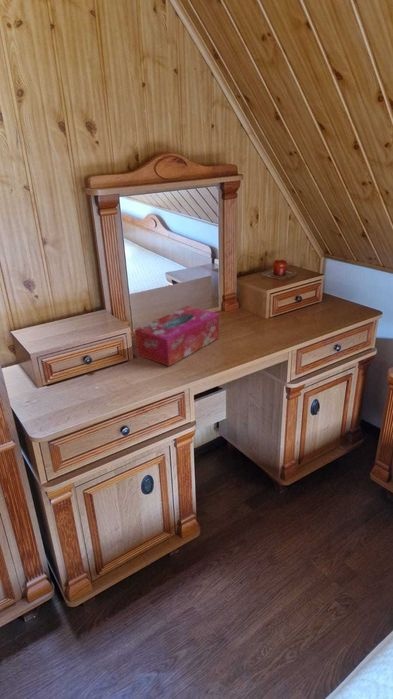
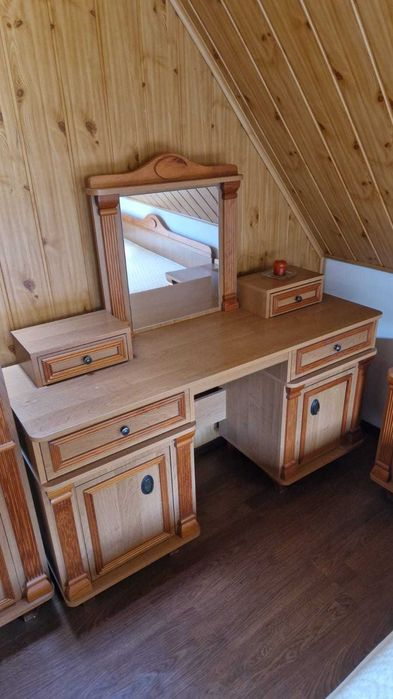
- tissue box [134,305,220,367]
